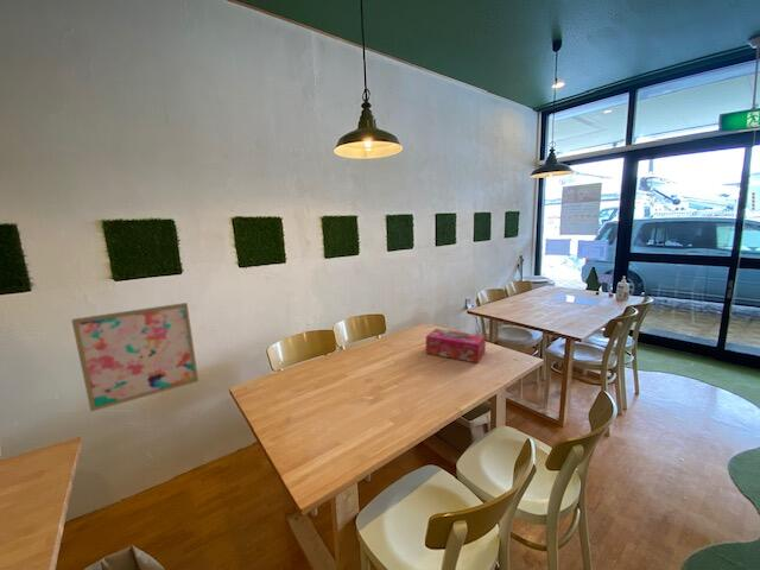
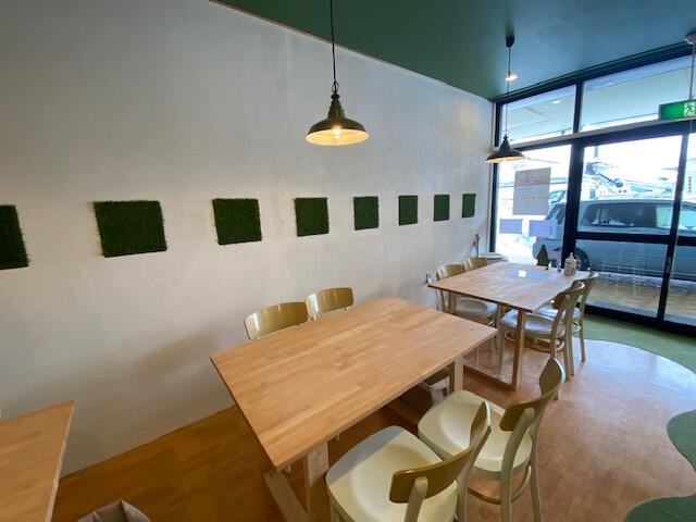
- tissue box [425,328,487,363]
- wall art [71,302,200,412]
